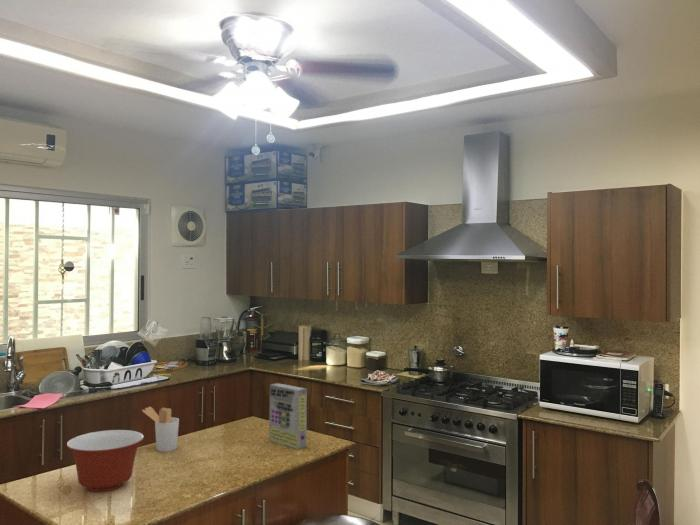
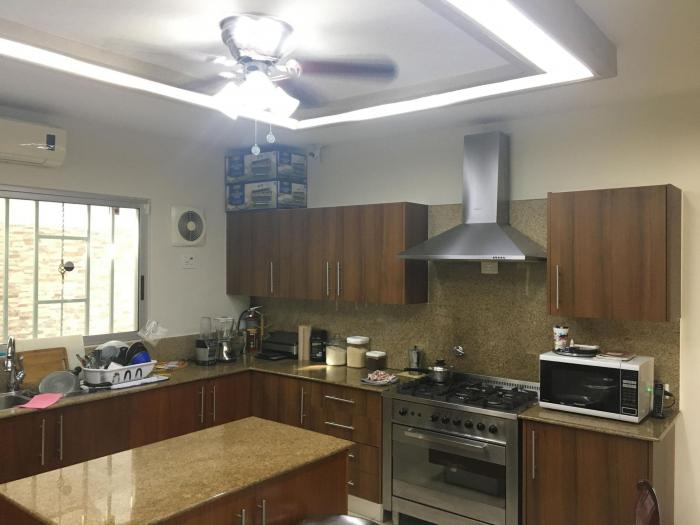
- utensil holder [141,406,180,453]
- mixing bowl [66,429,145,493]
- cereal box [268,382,308,451]
